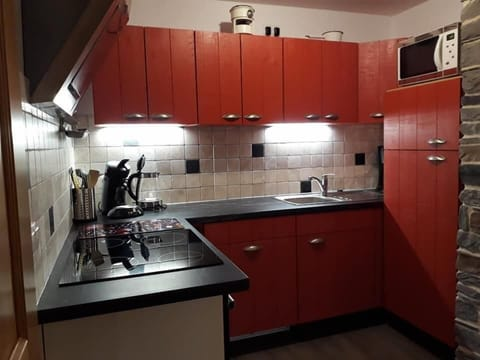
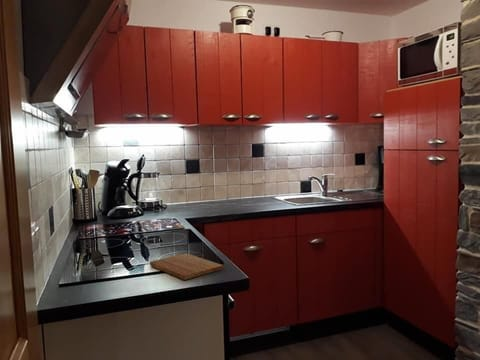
+ cutting board [149,252,224,281]
